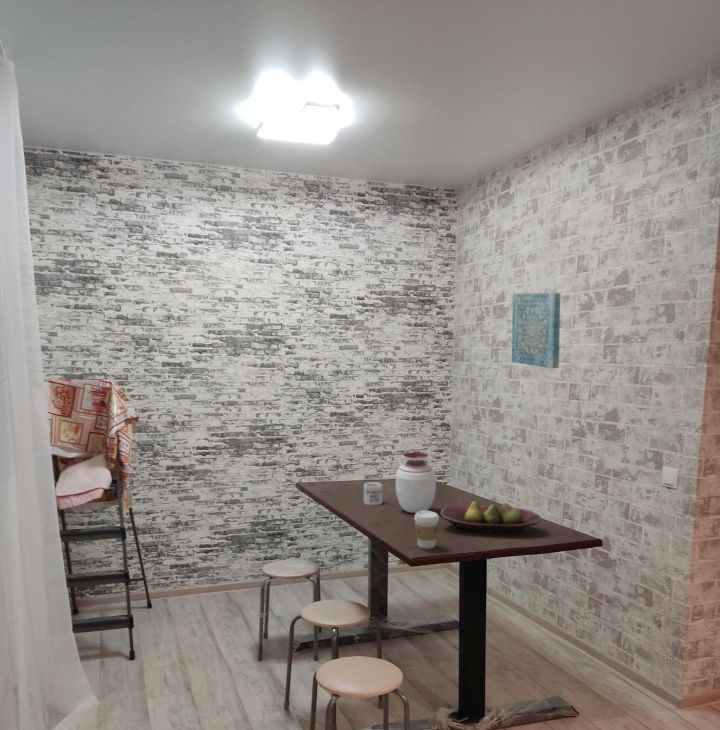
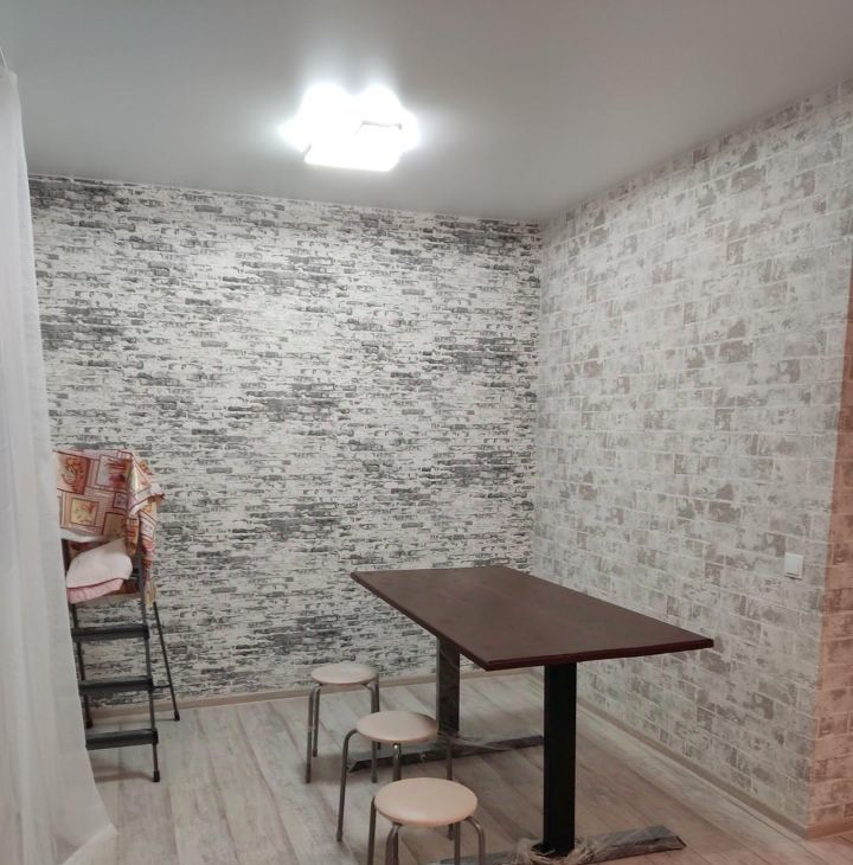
- vase [395,452,437,514]
- wall art [511,292,561,369]
- mug [363,481,383,506]
- fruit bowl [439,500,542,535]
- coffee cup [413,510,440,550]
